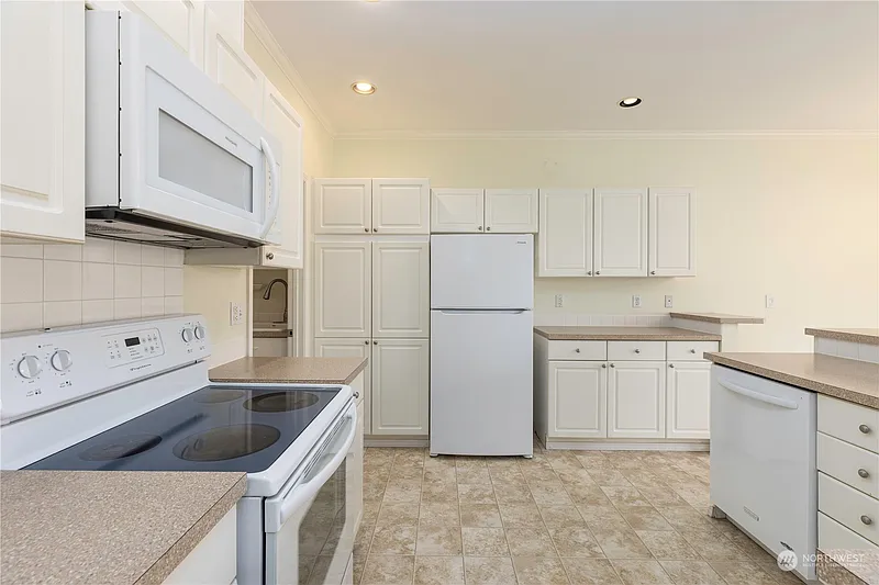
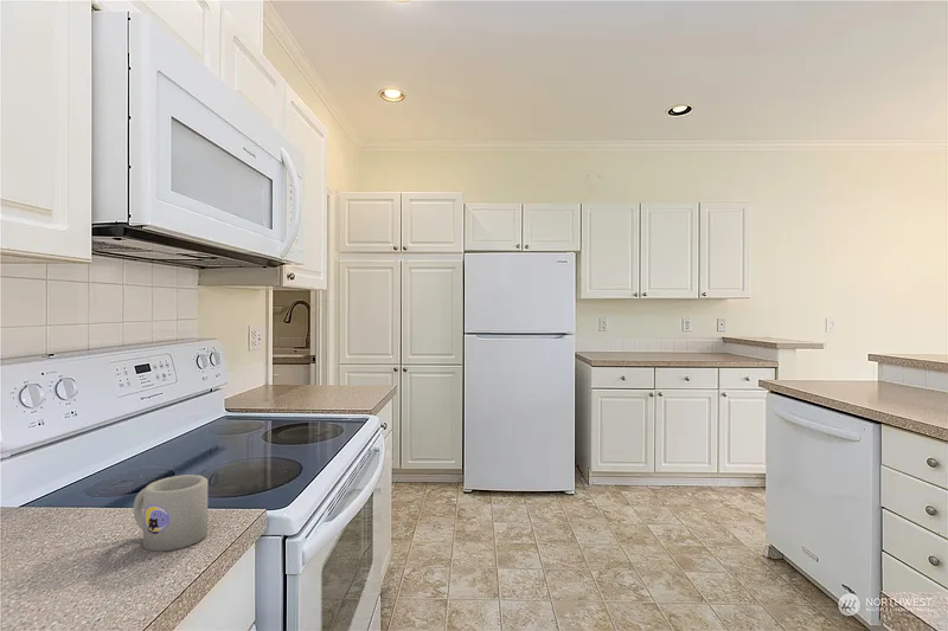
+ mug [133,474,209,553]
